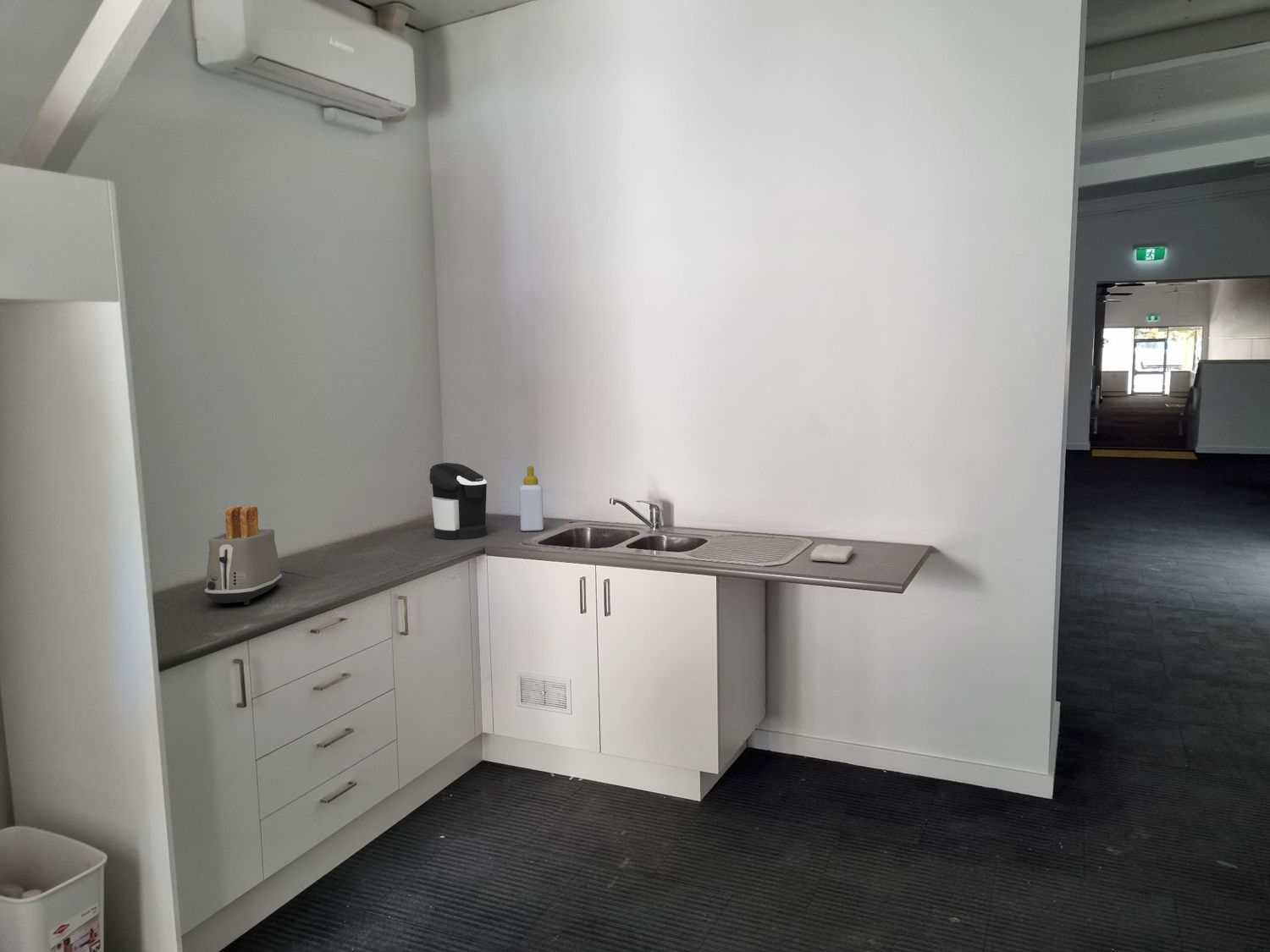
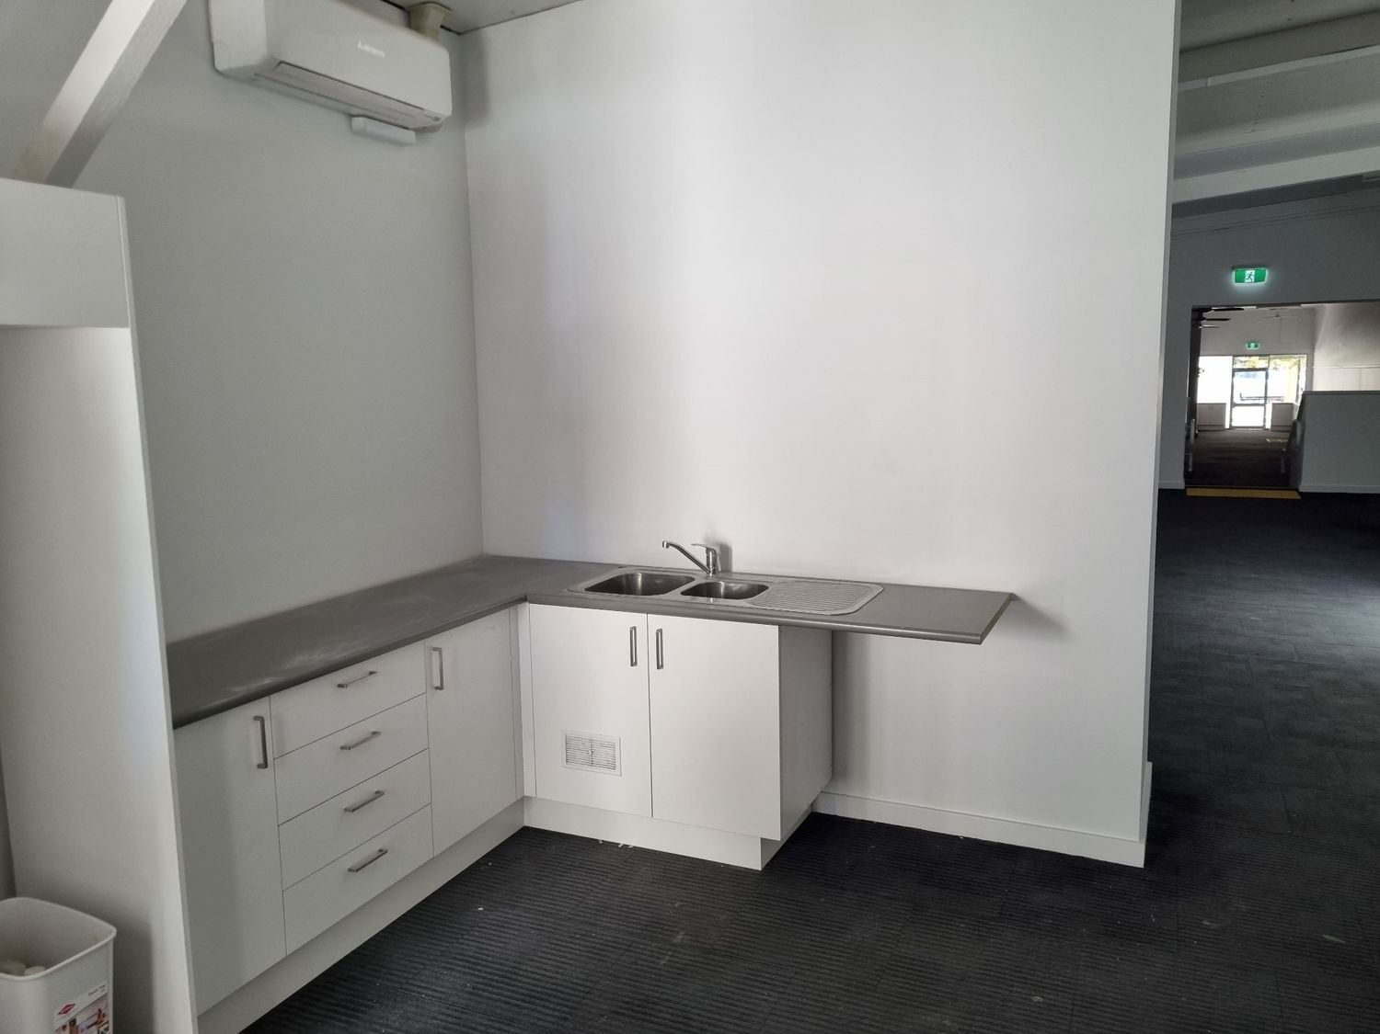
- washcloth [809,543,855,564]
- toaster [204,504,283,606]
- coffee maker [428,462,488,540]
- soap bottle [519,465,544,531]
